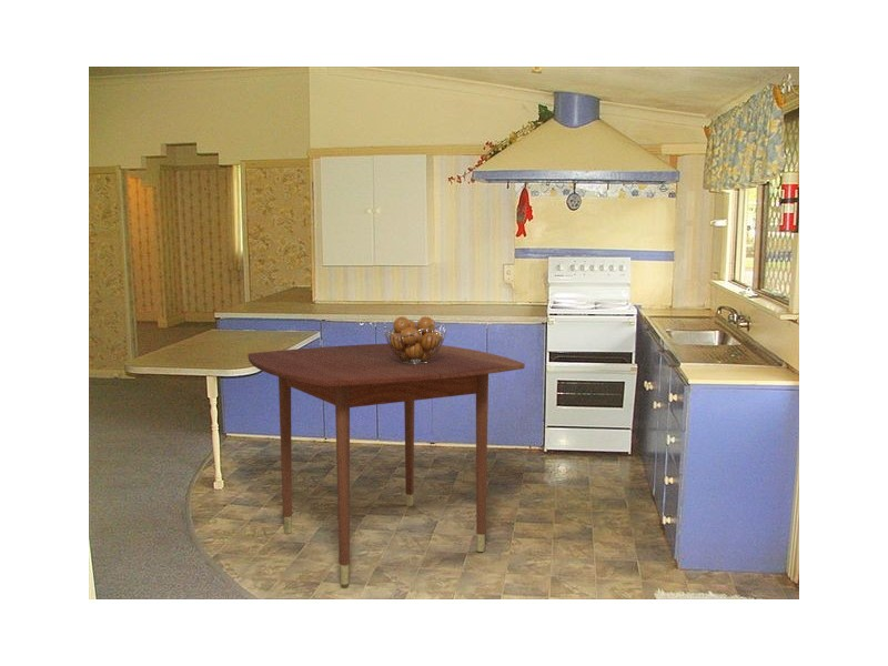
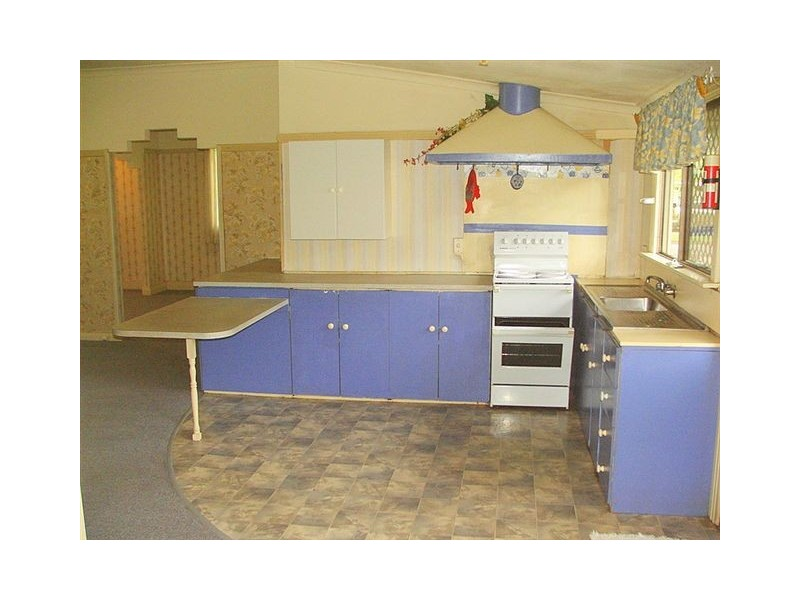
- dining table [248,343,526,586]
- fruit basket [383,315,447,364]
